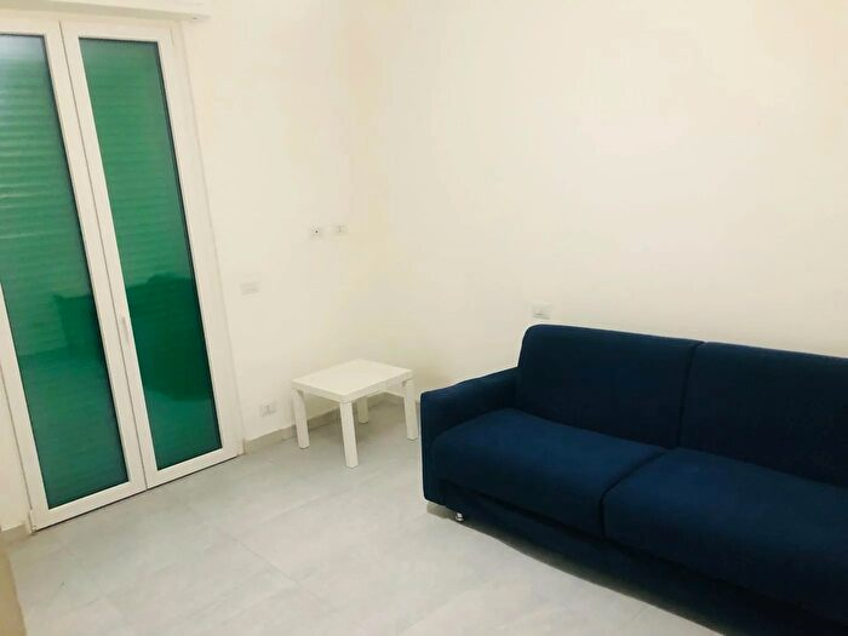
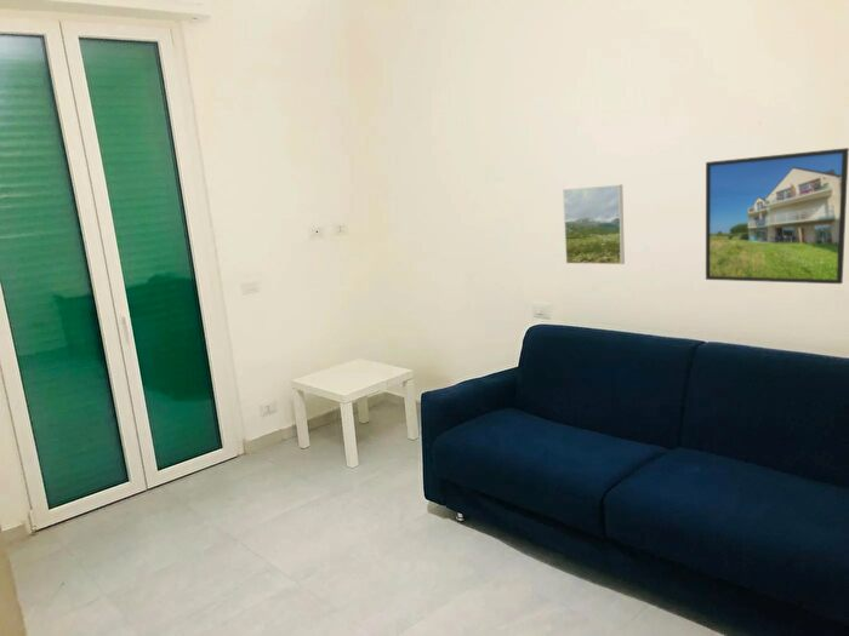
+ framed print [705,147,849,285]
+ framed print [562,184,626,265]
